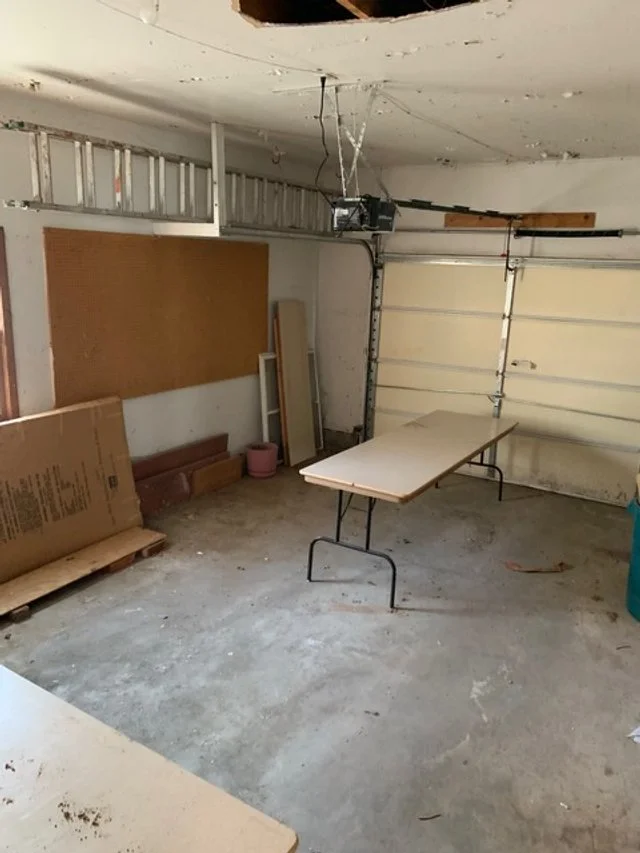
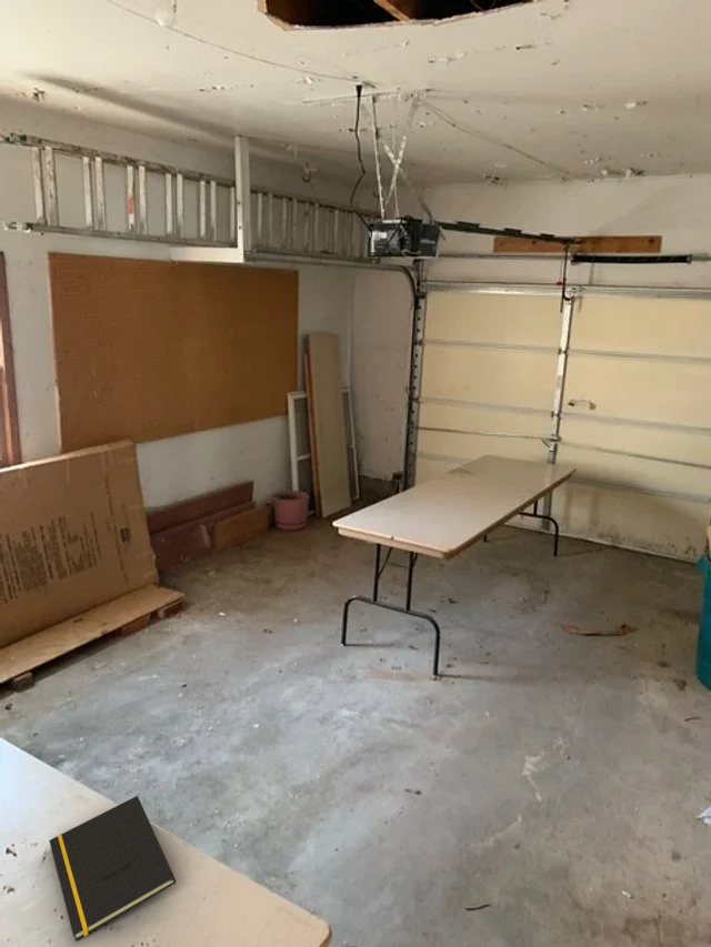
+ notepad [49,795,177,941]
